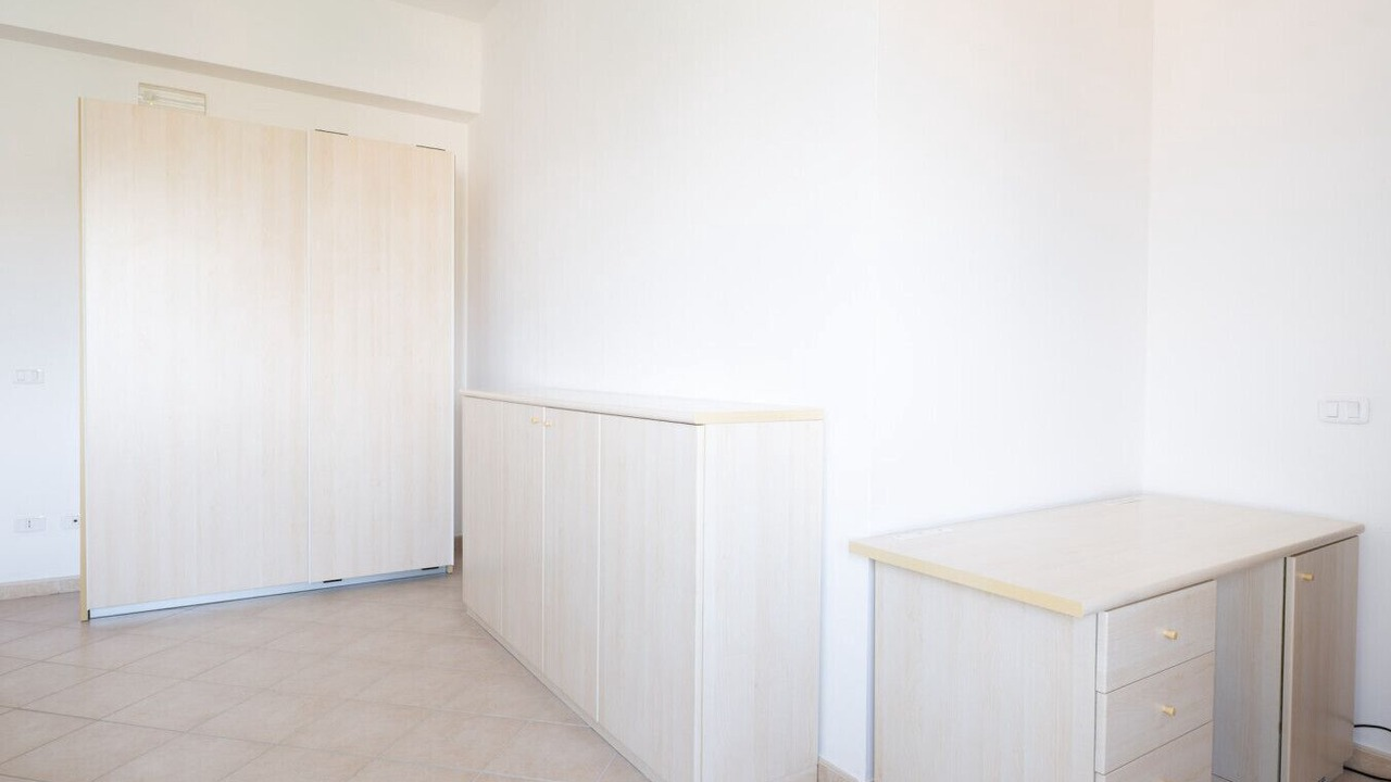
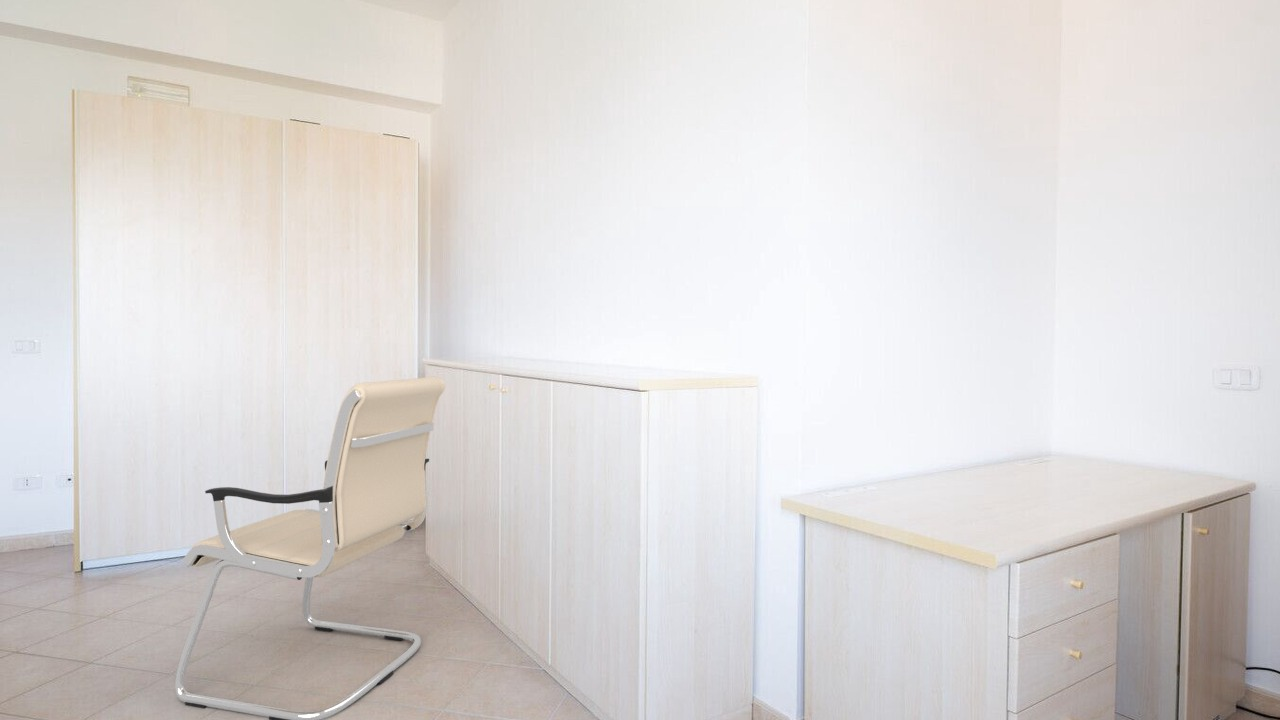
+ office chair [173,375,446,720]
